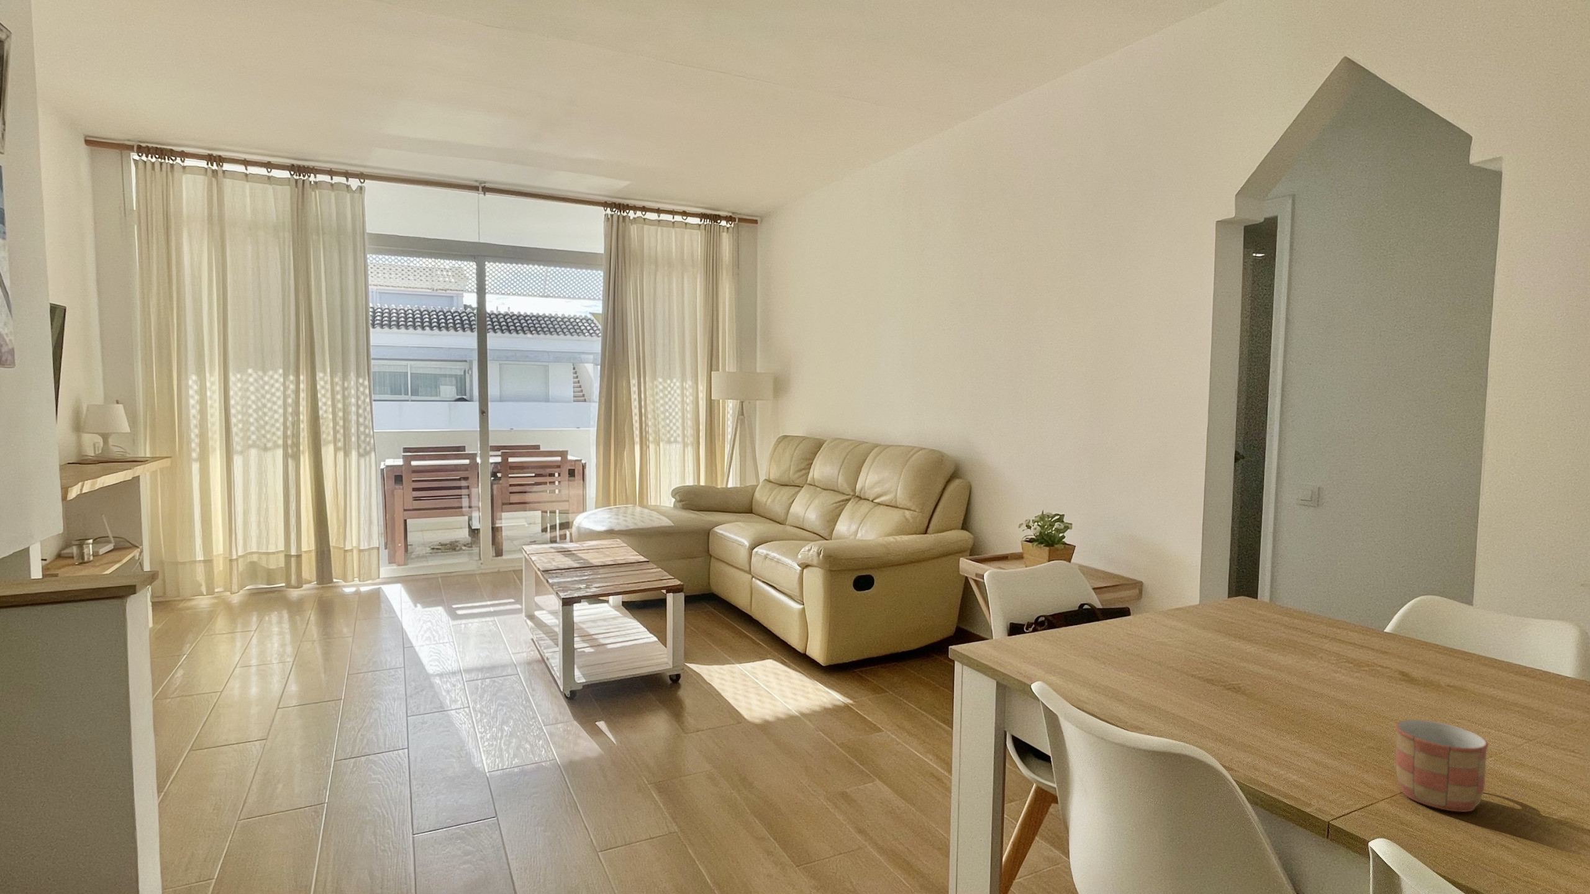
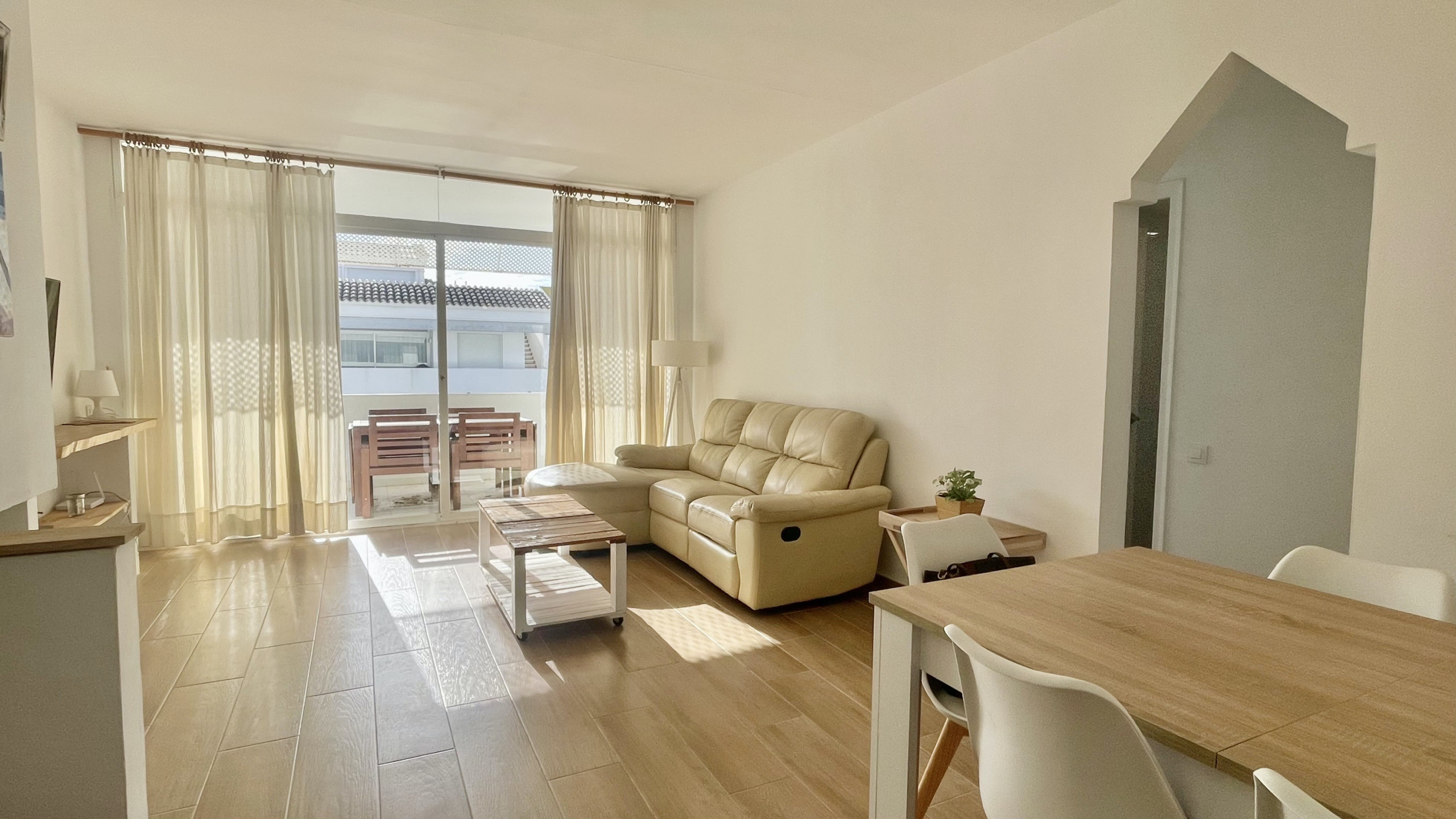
- mug [1395,719,1488,812]
